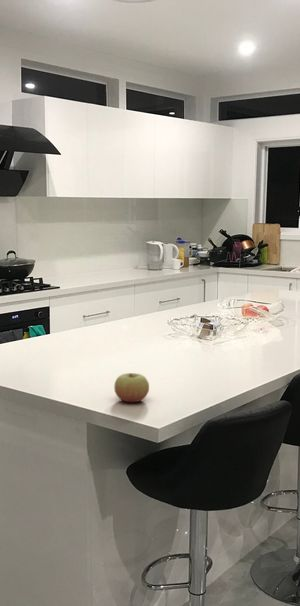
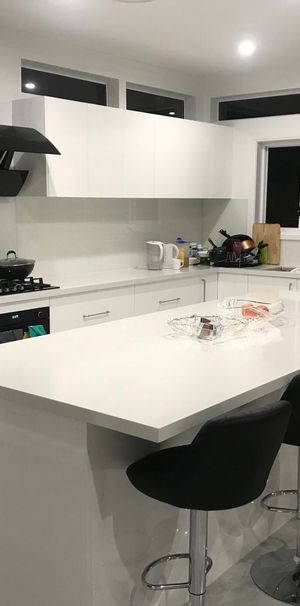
- apple [113,372,150,403]
